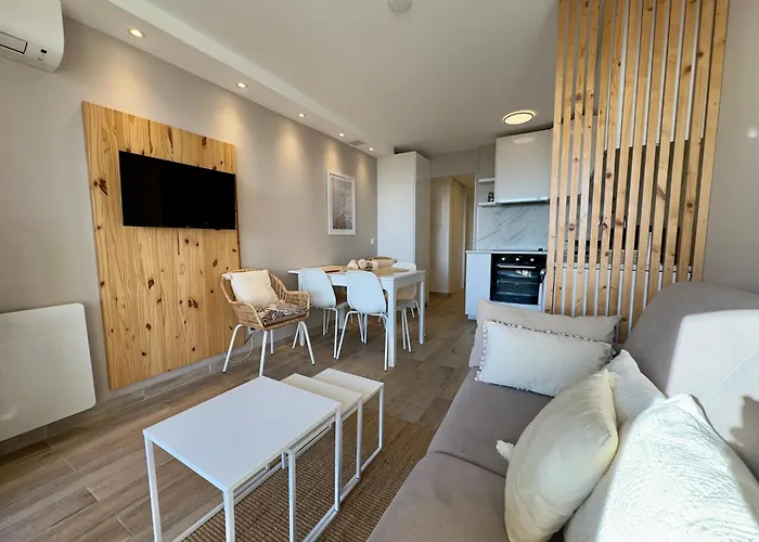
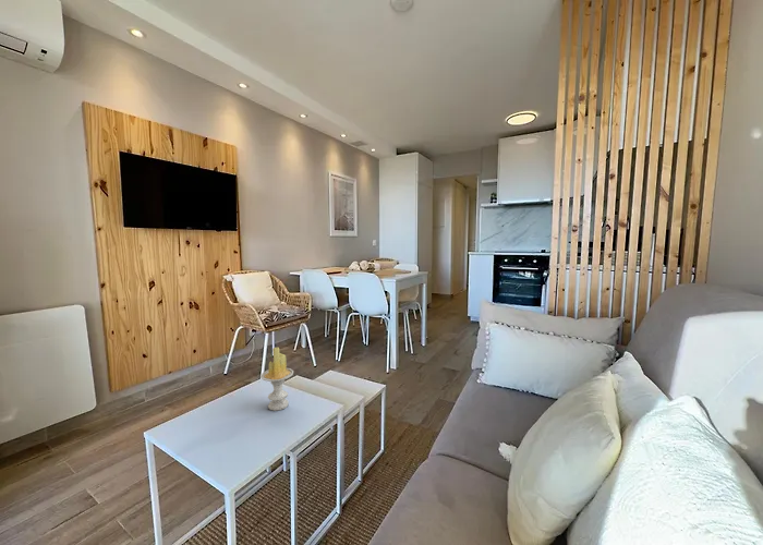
+ candle [259,347,294,412]
